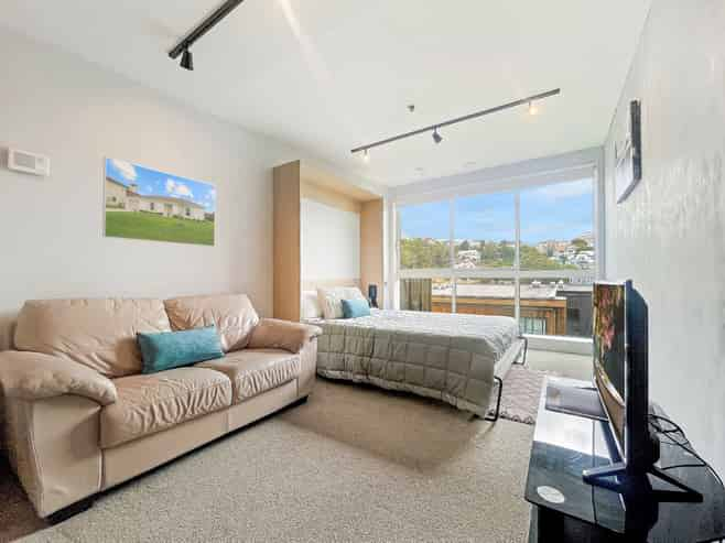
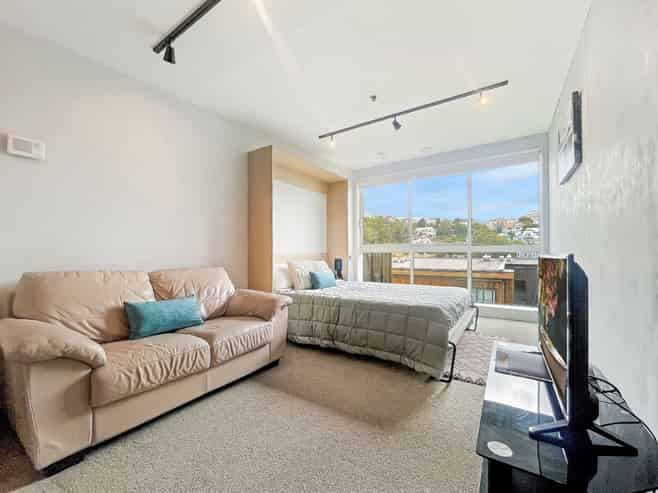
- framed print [101,156,217,248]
